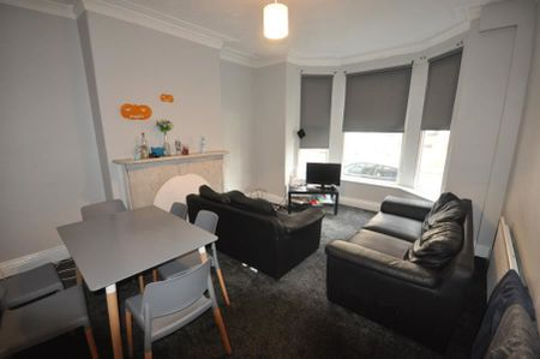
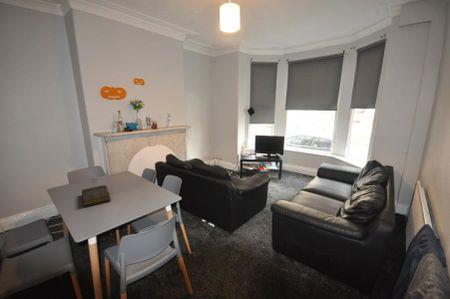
+ book [81,184,112,207]
